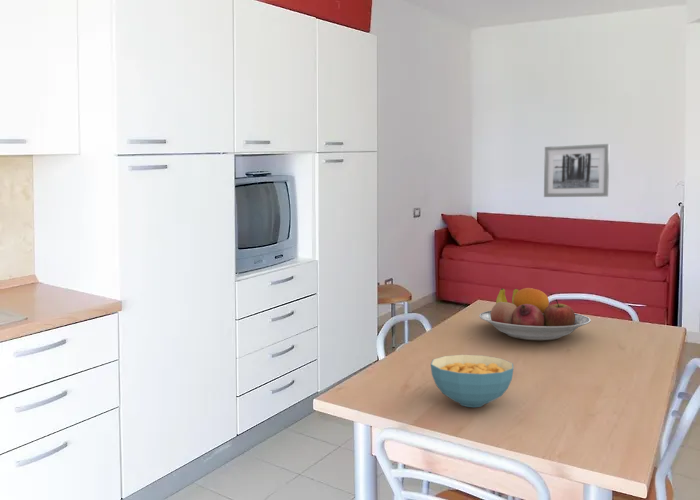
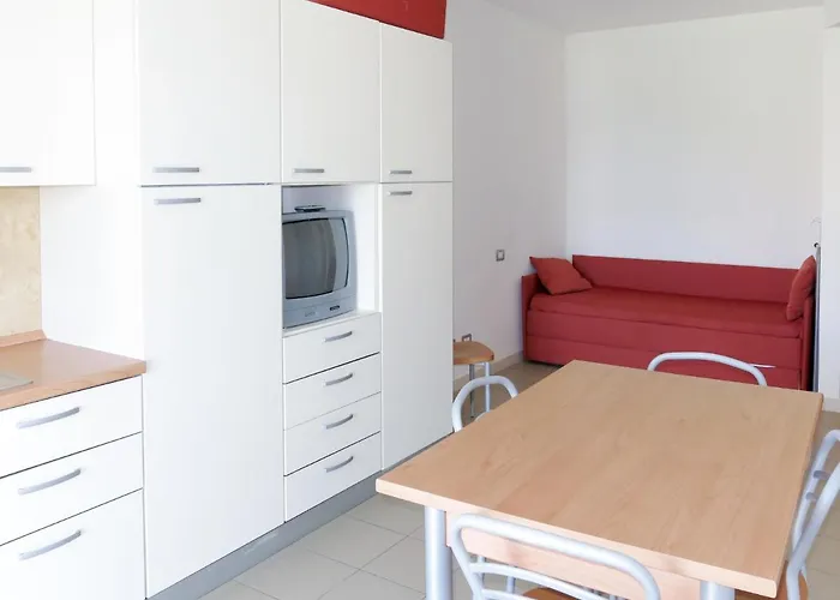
- wall art [543,143,610,198]
- cereal bowl [430,354,515,408]
- fruit bowl [478,287,592,341]
